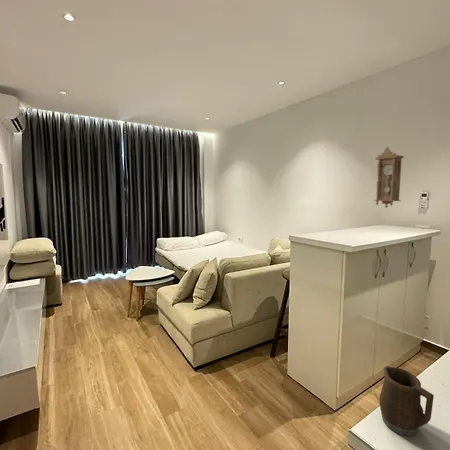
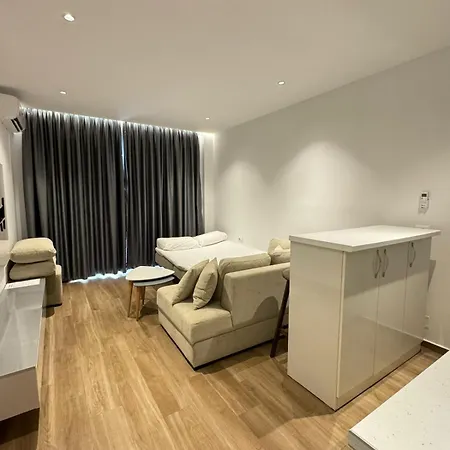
- pendulum clock [373,146,405,209]
- mug [378,365,435,437]
